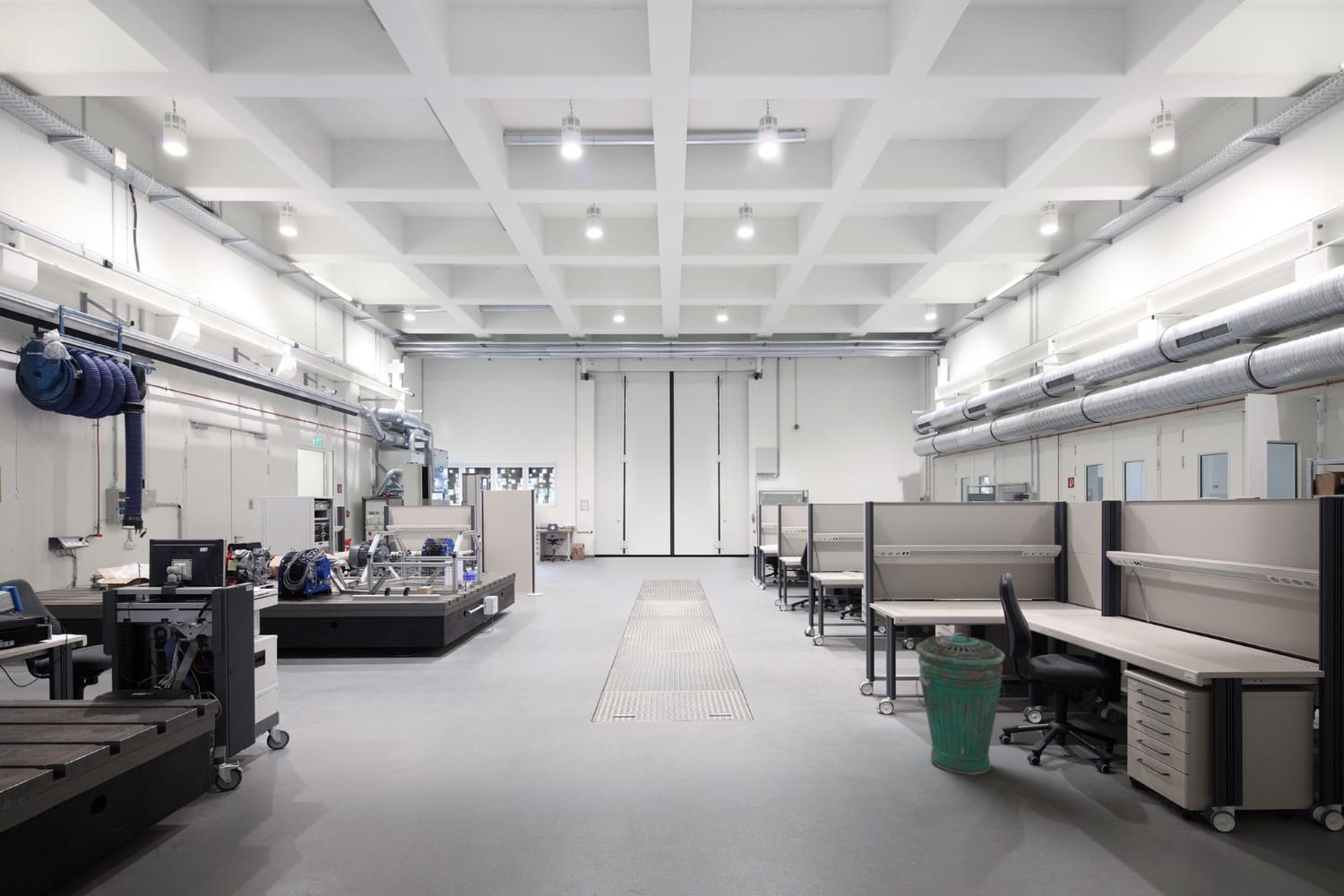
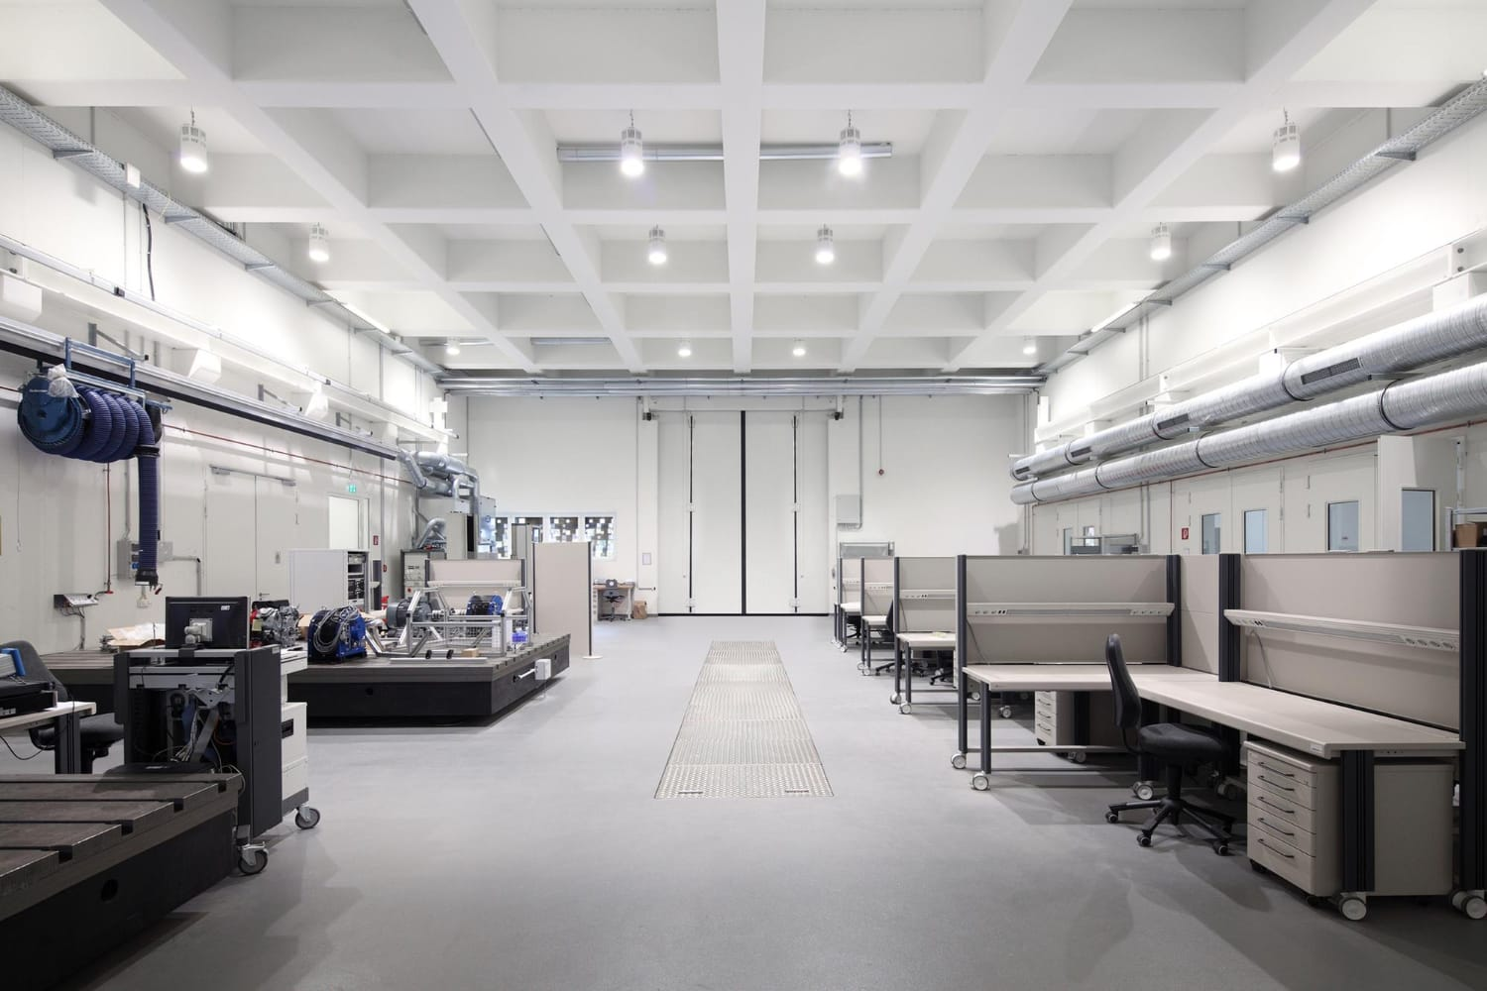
- trash can [915,632,1005,776]
